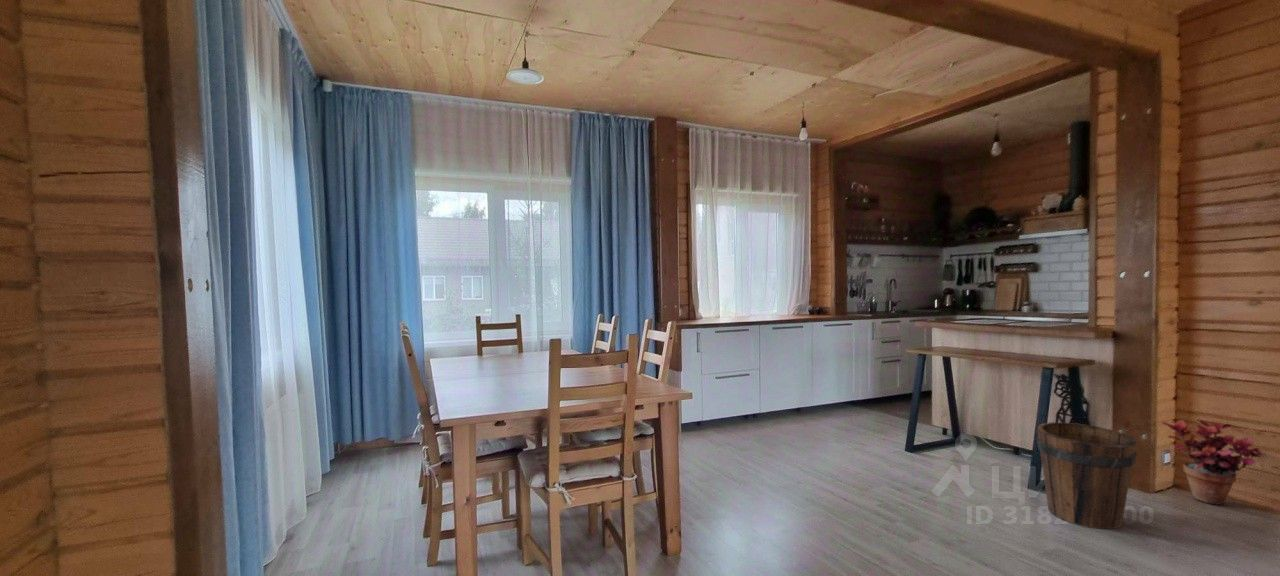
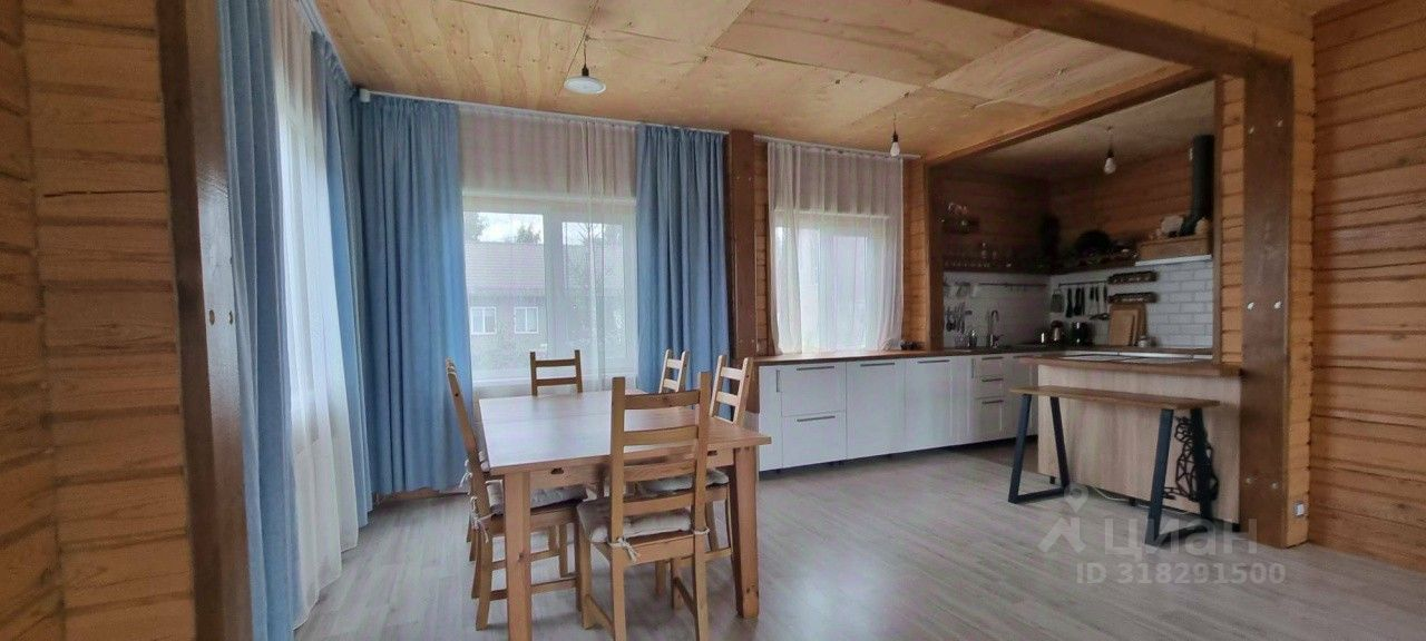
- potted plant [1161,418,1265,506]
- bucket [1036,421,1138,530]
